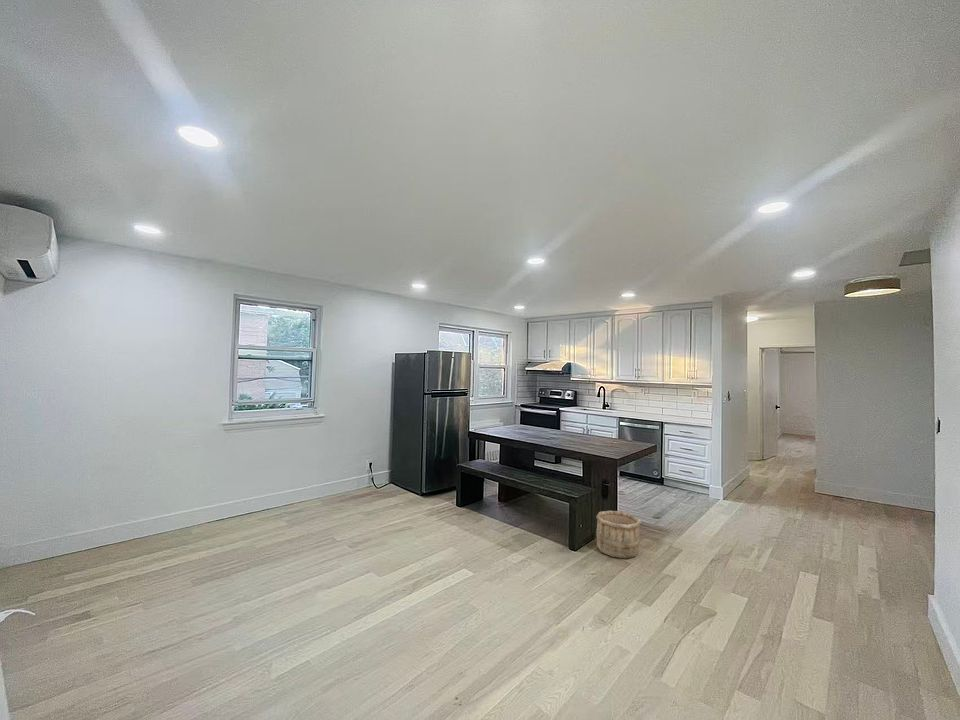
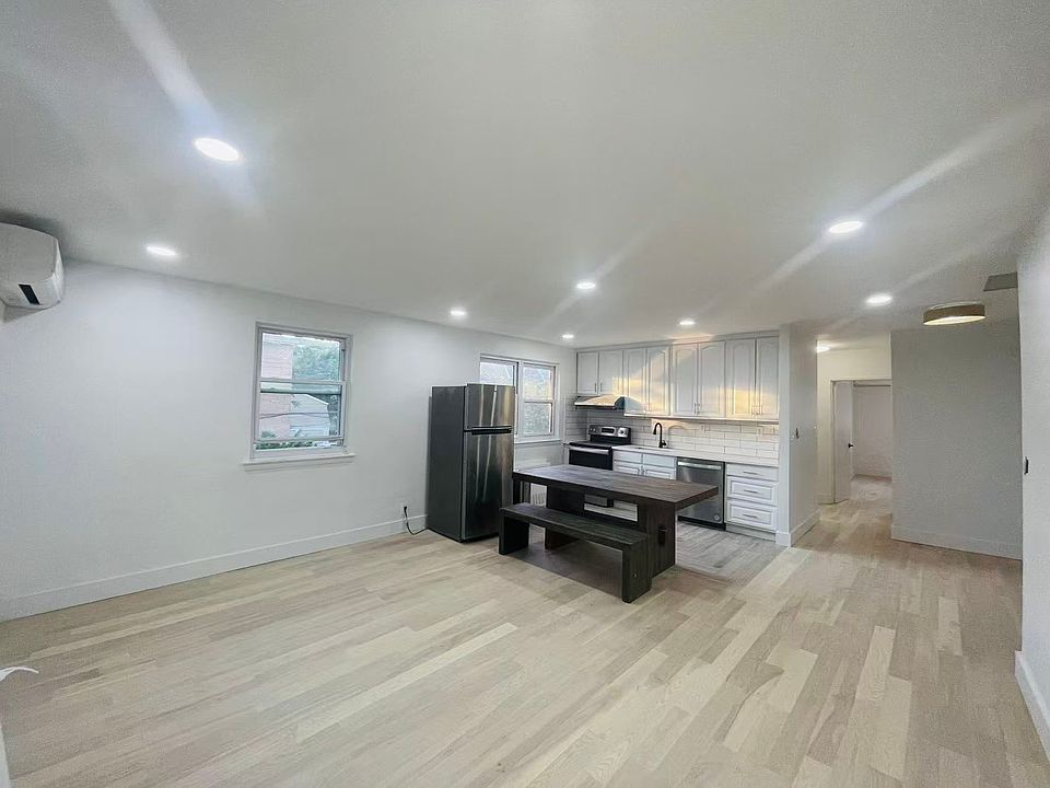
- wooden bucket [595,510,642,560]
